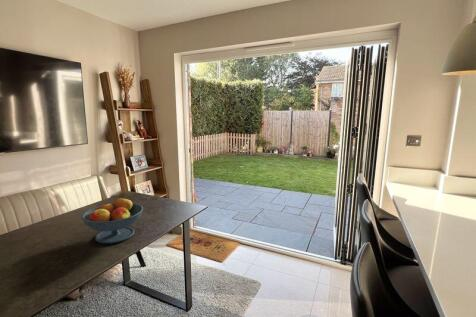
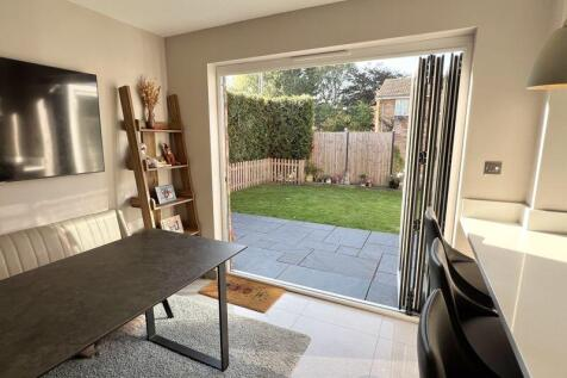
- fruit bowl [80,196,144,244]
